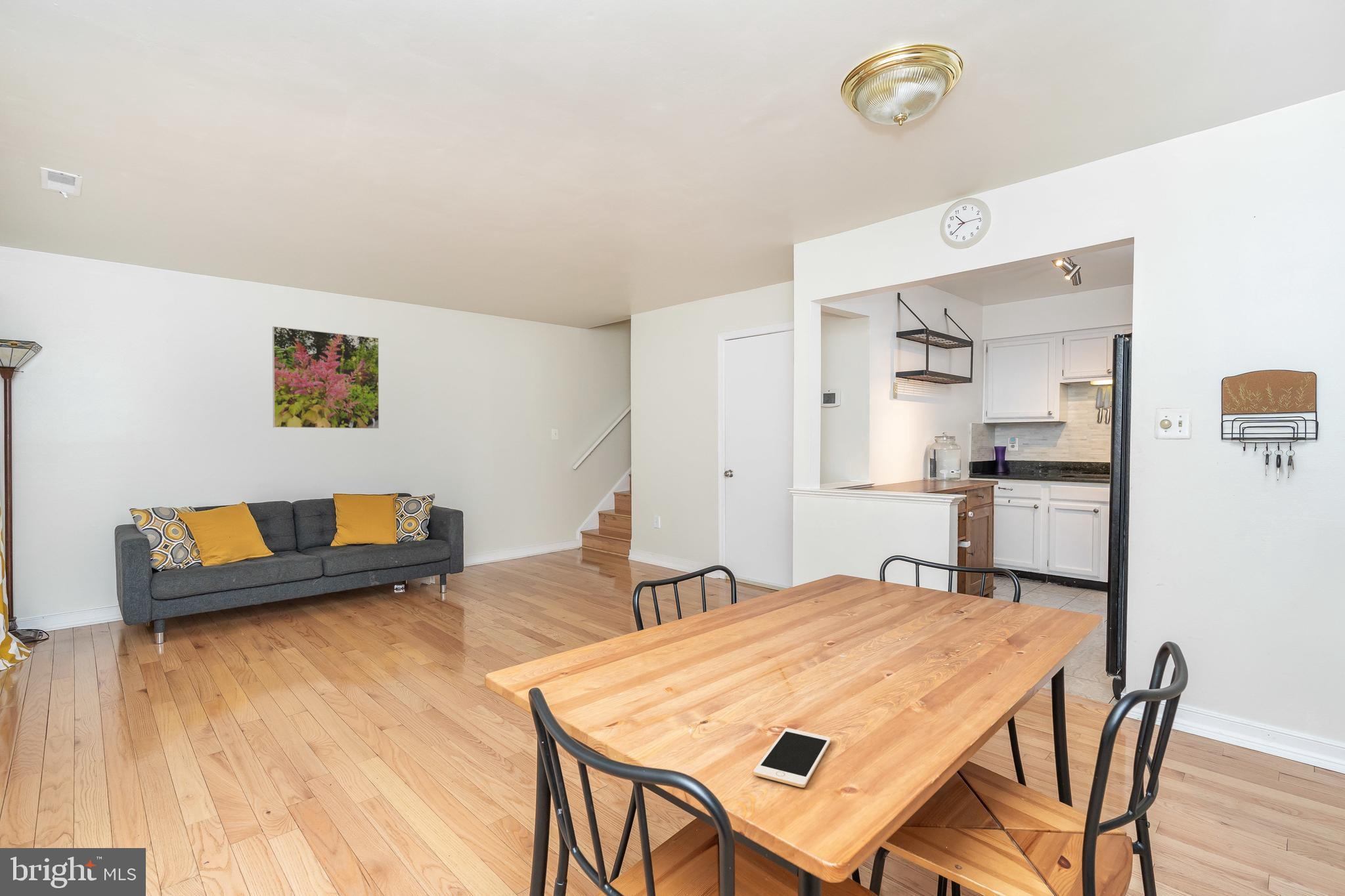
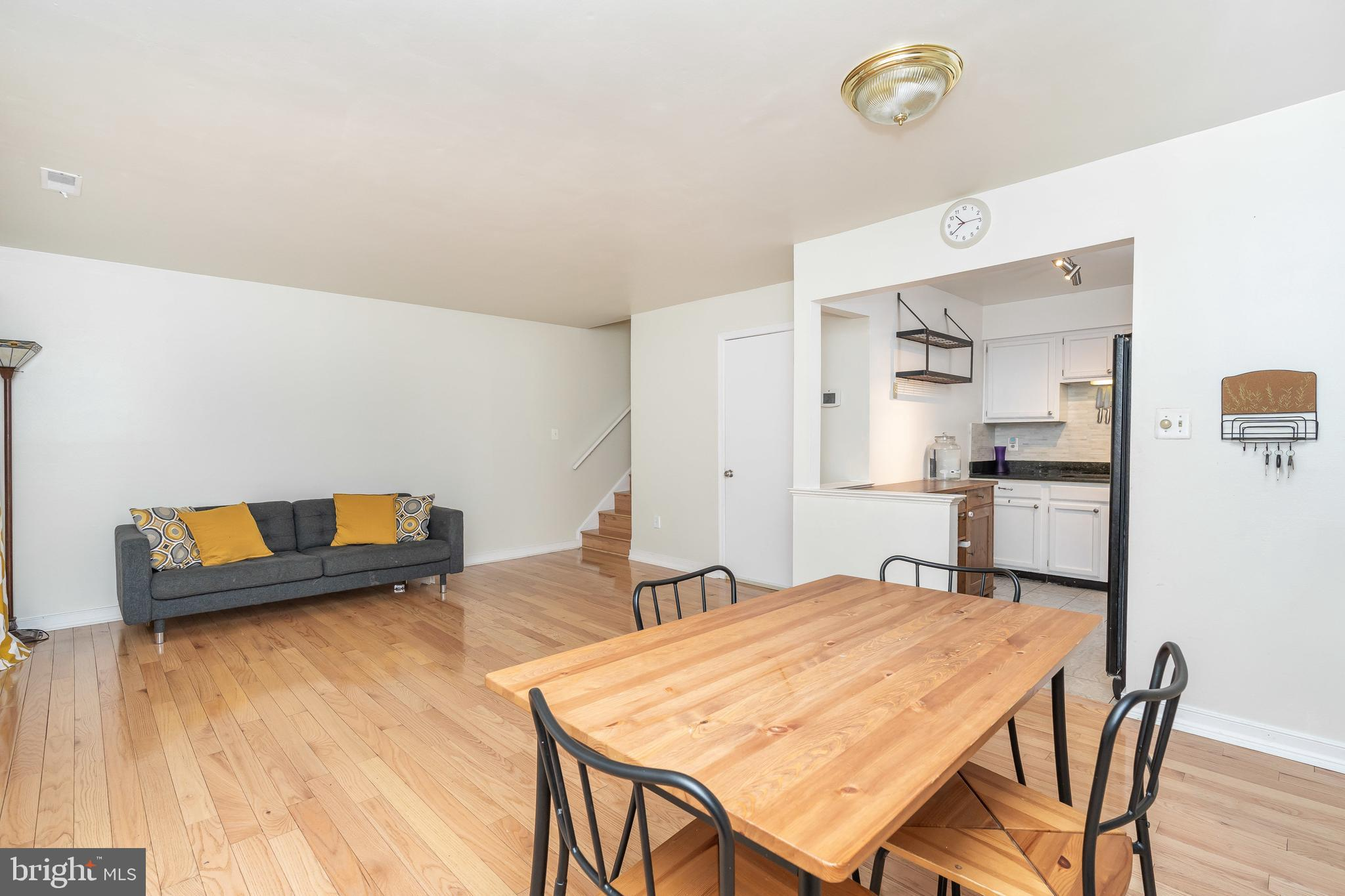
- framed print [272,326,380,429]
- cell phone [753,727,831,788]
